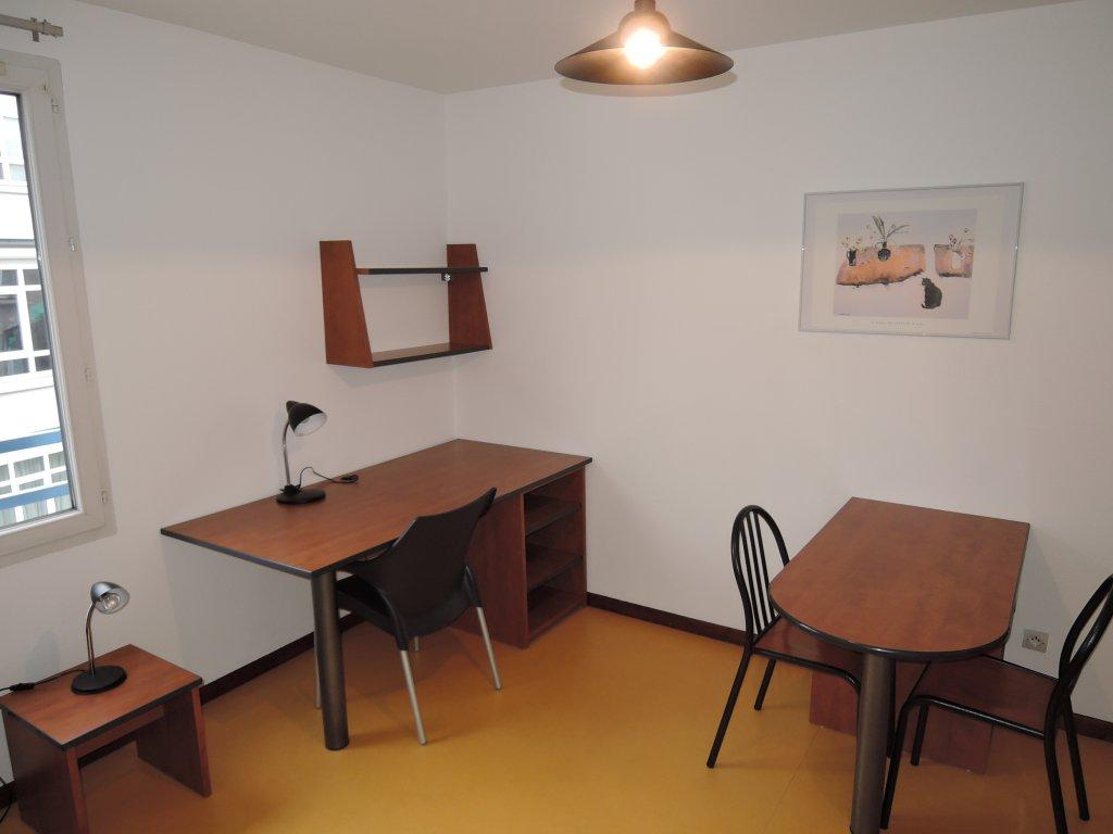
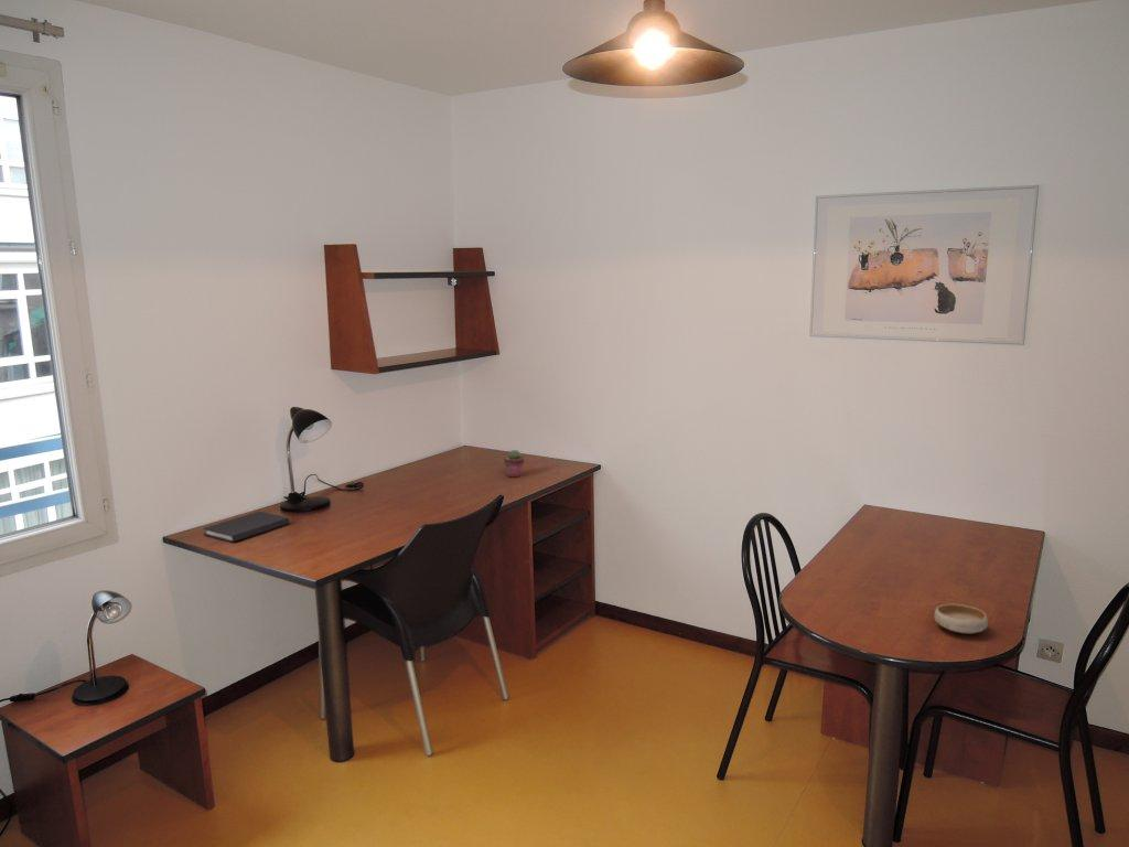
+ bowl [933,603,989,634]
+ potted succulent [503,449,525,479]
+ diary [202,511,290,543]
